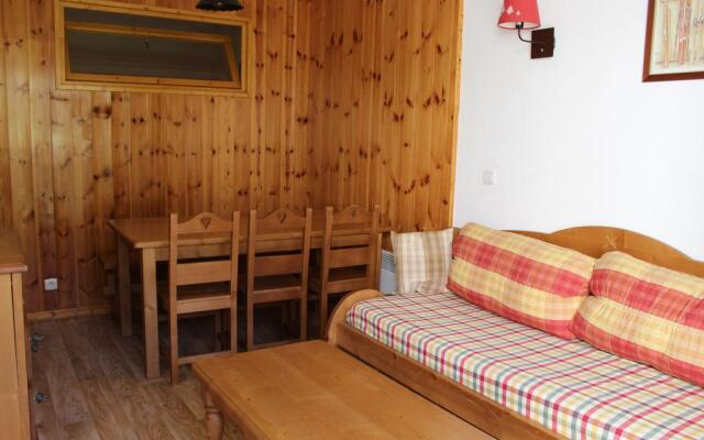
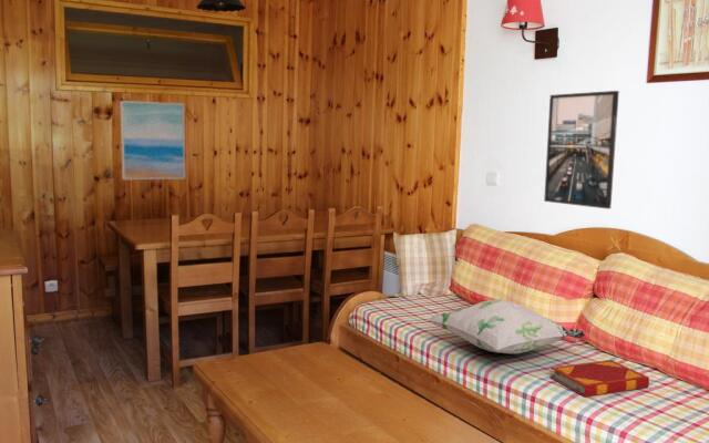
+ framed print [543,90,620,210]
+ wall art [119,100,186,181]
+ hardback book [549,359,650,398]
+ decorative pillow [428,298,586,354]
